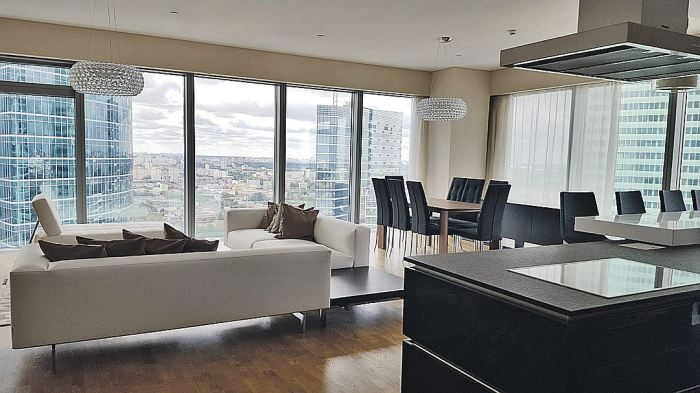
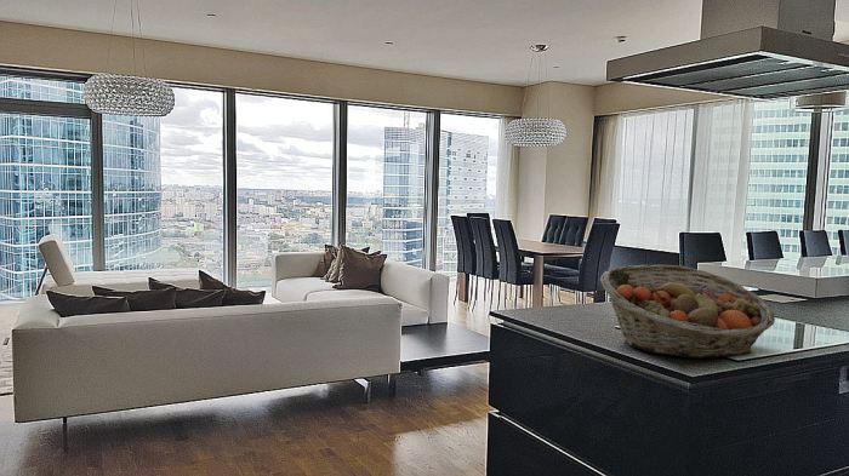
+ fruit basket [599,264,776,360]
